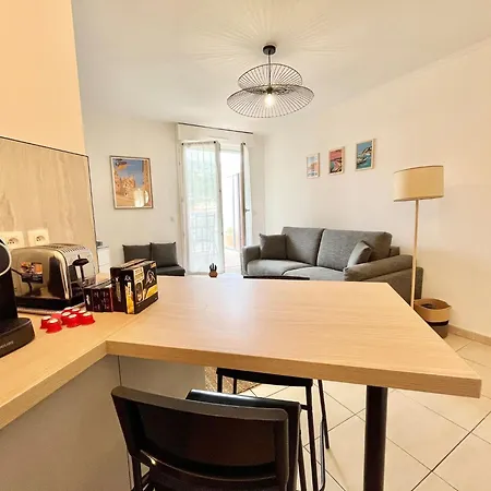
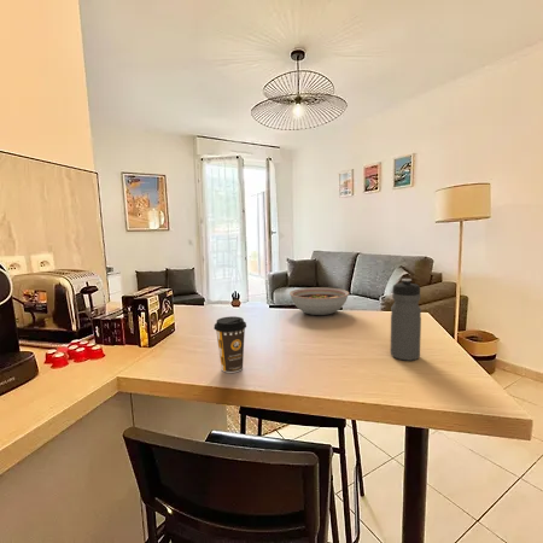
+ bowl [288,286,350,316]
+ water bottle [390,278,422,362]
+ coffee cup [212,315,247,374]
